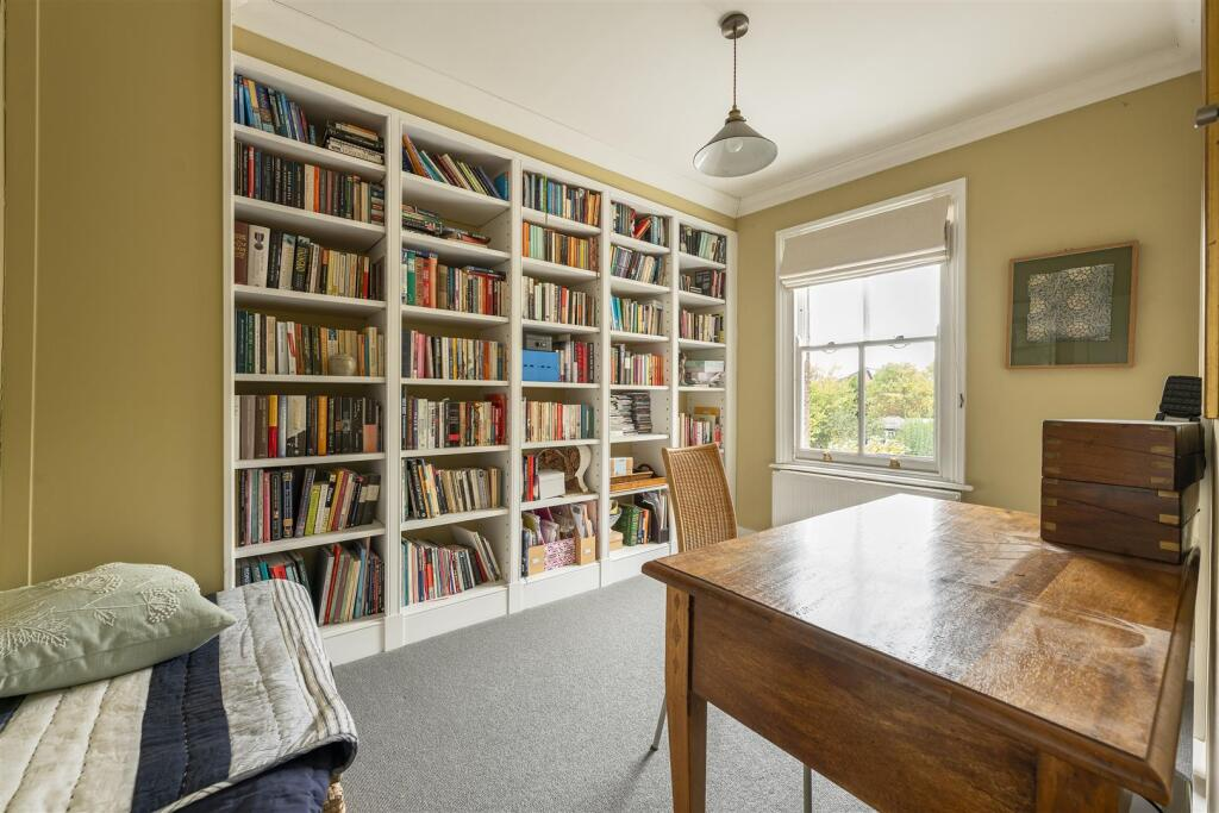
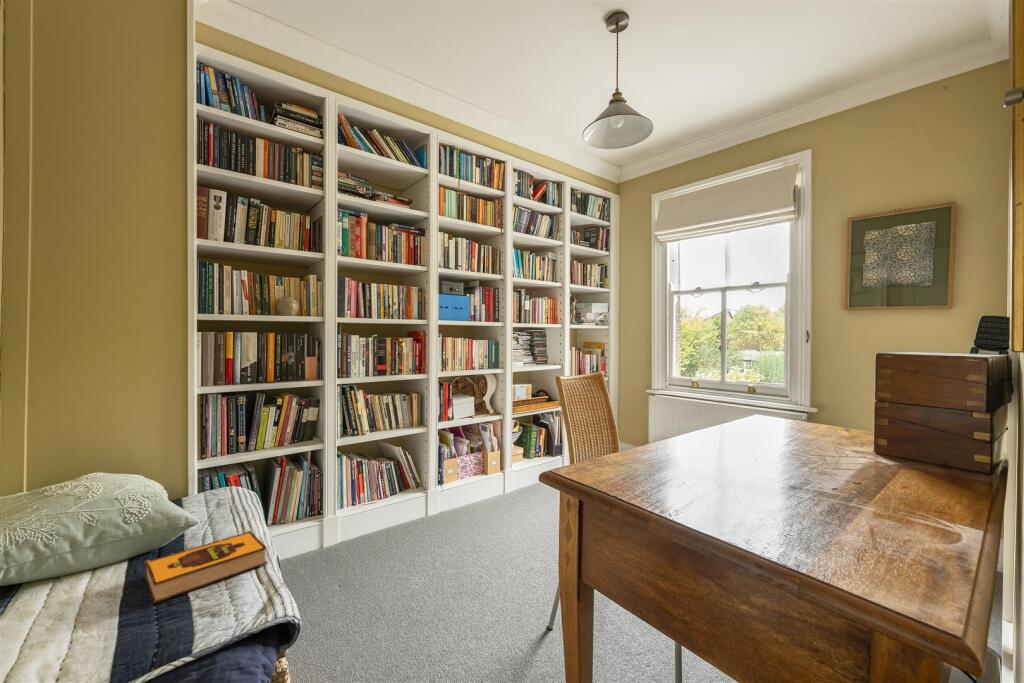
+ hardback book [144,530,268,604]
